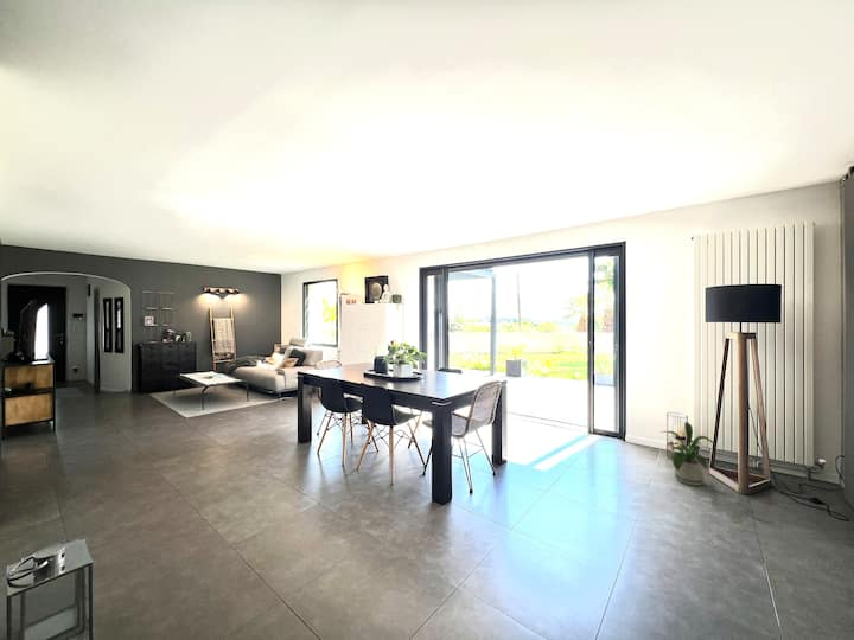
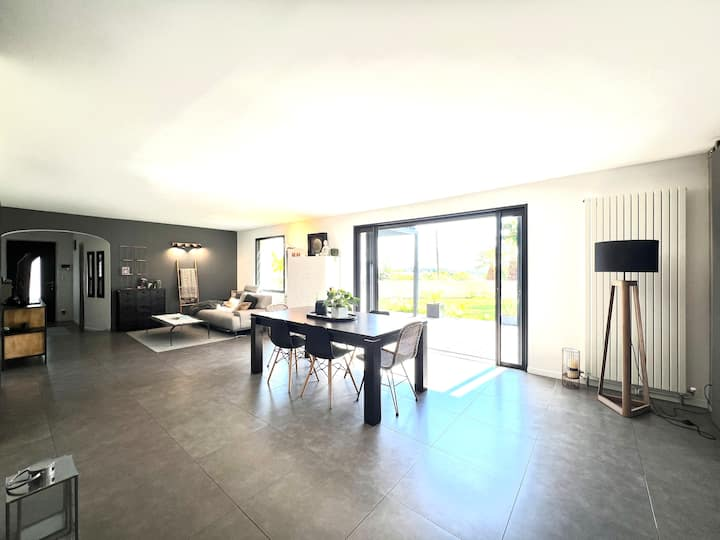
- house plant [659,421,718,487]
